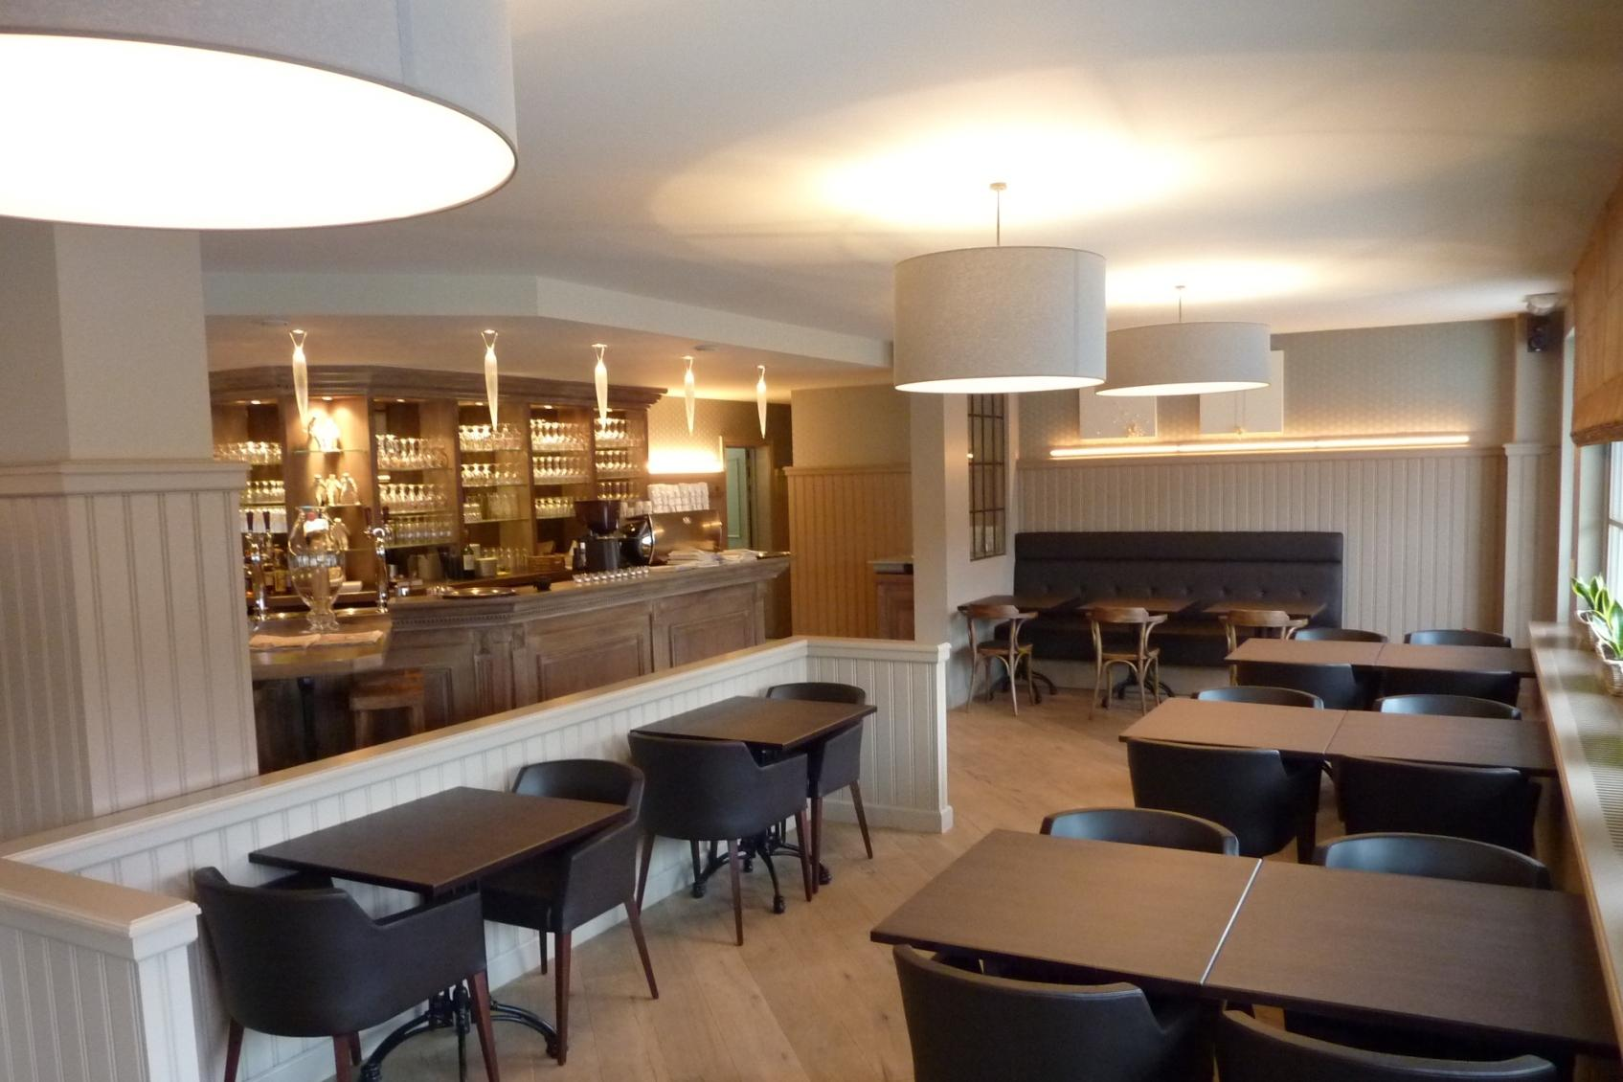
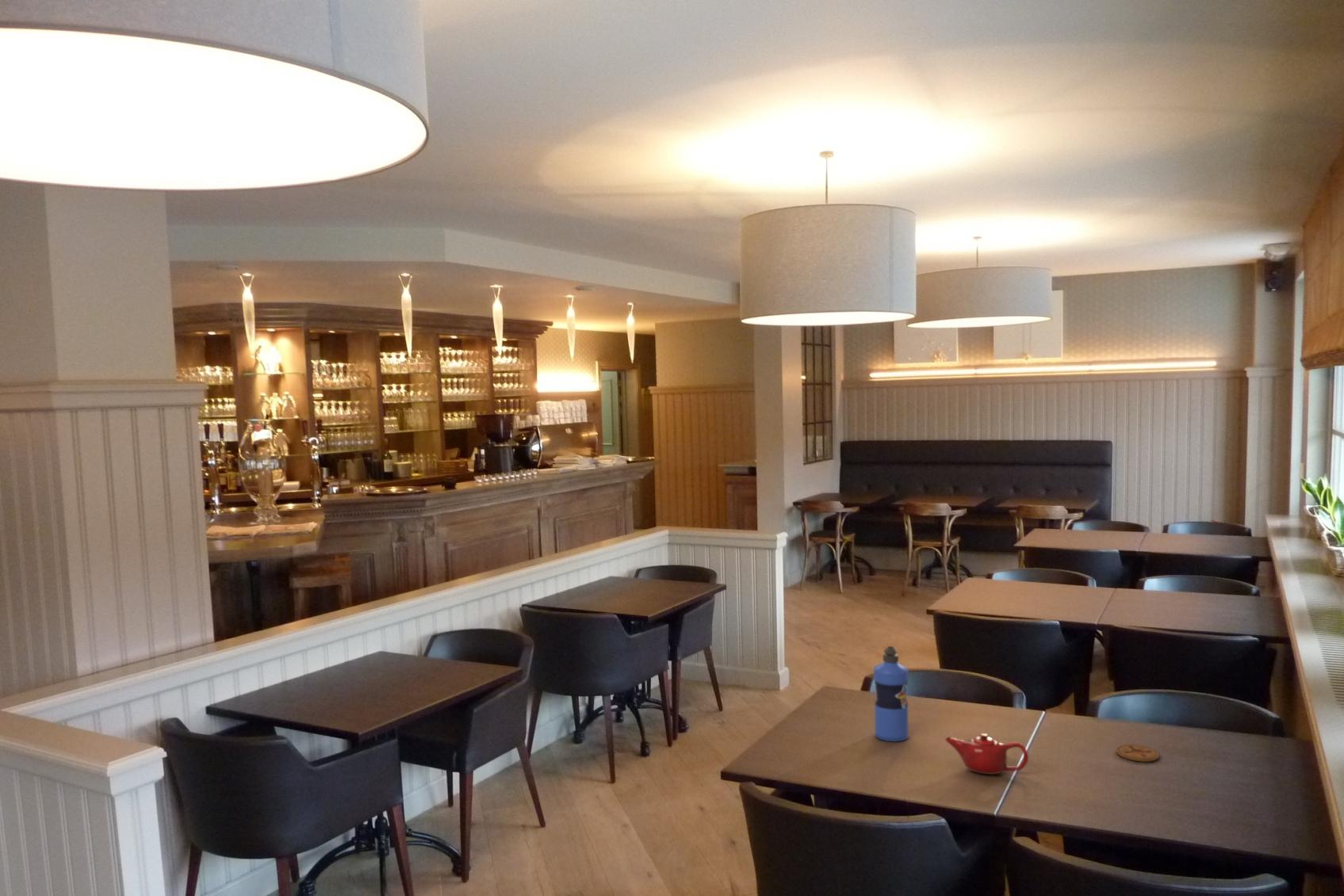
+ teapot [944,733,1029,775]
+ coaster [1116,744,1160,763]
+ water bottle [873,645,909,743]
